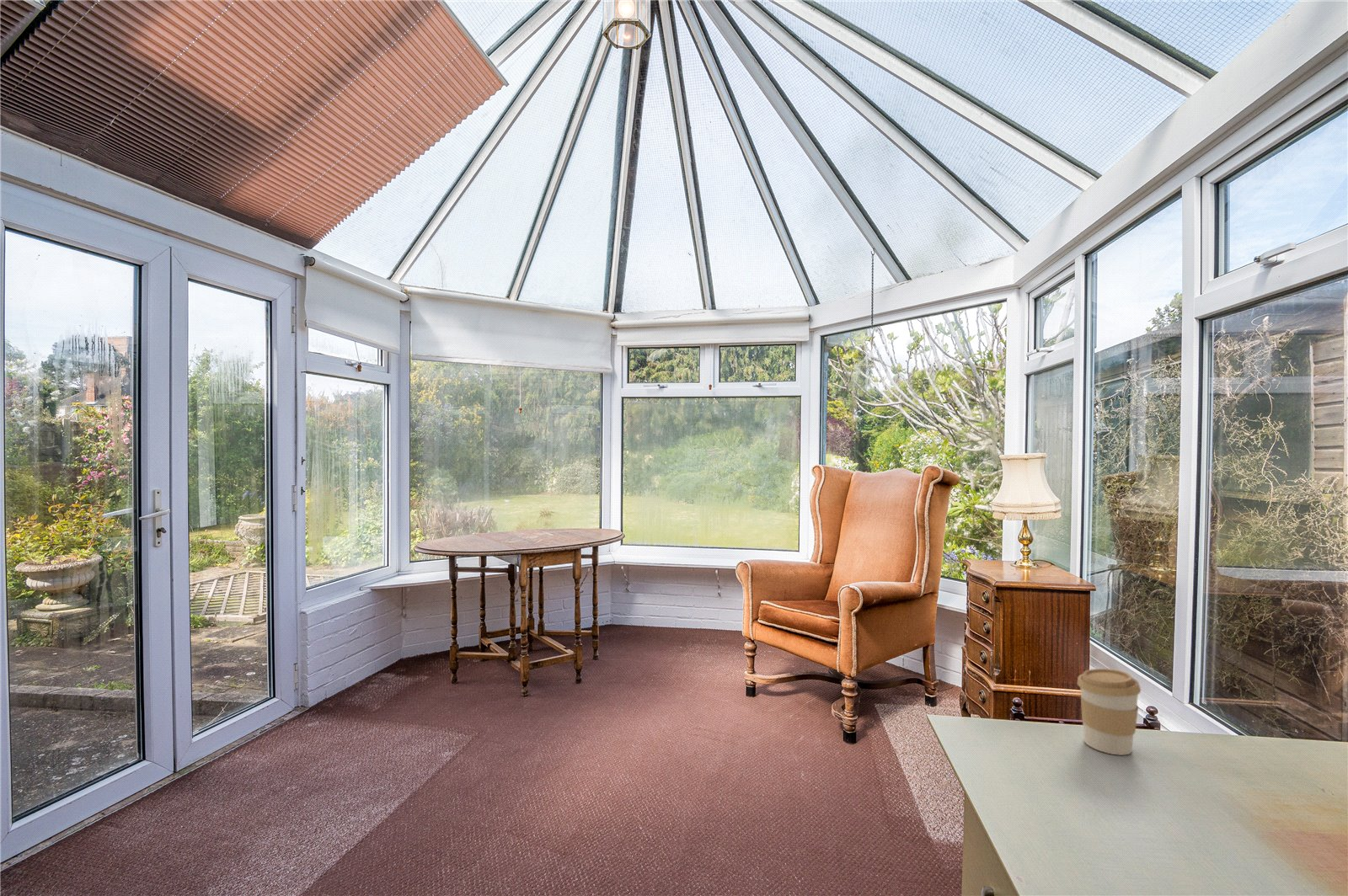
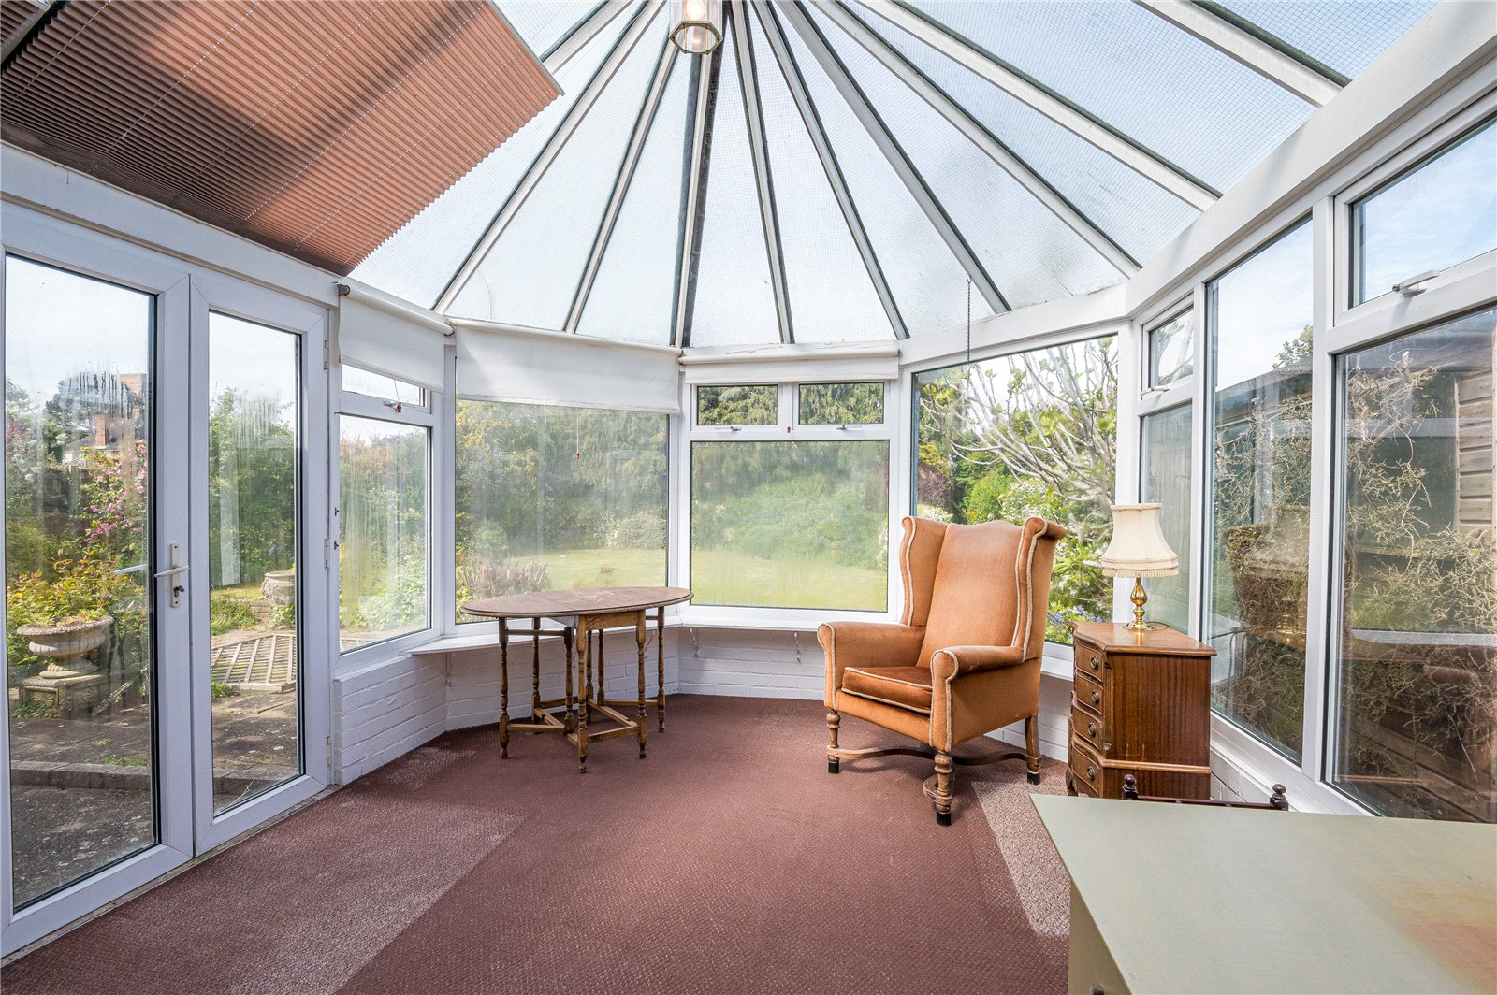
- coffee cup [1077,668,1142,756]
